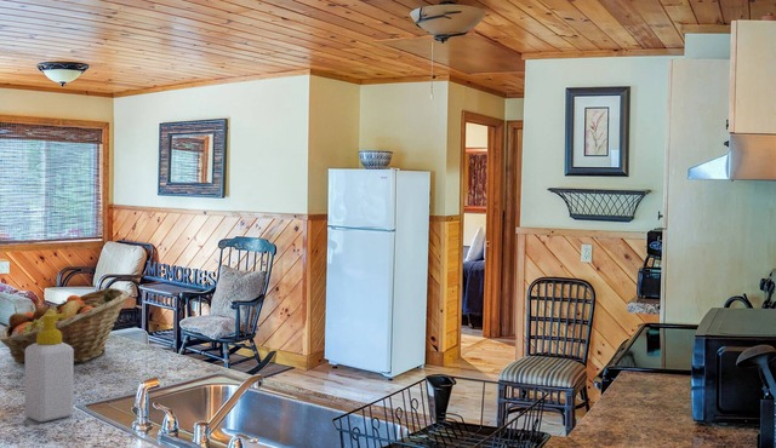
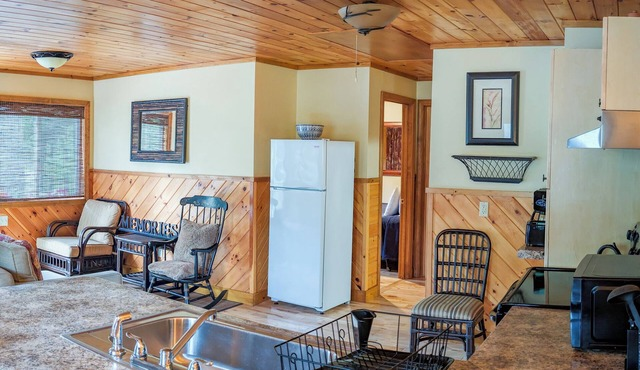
- fruit basket [0,287,131,366]
- soap bottle [24,314,75,423]
